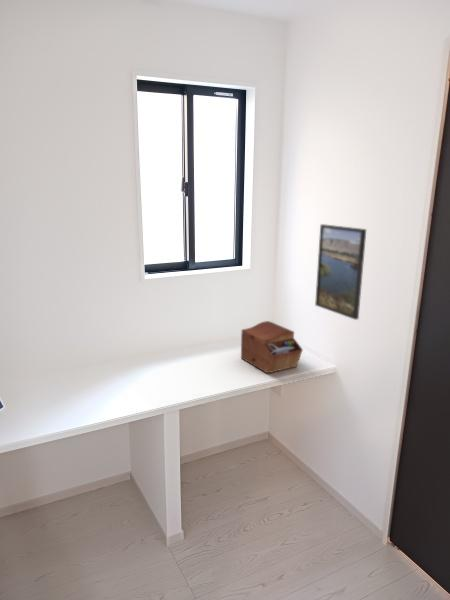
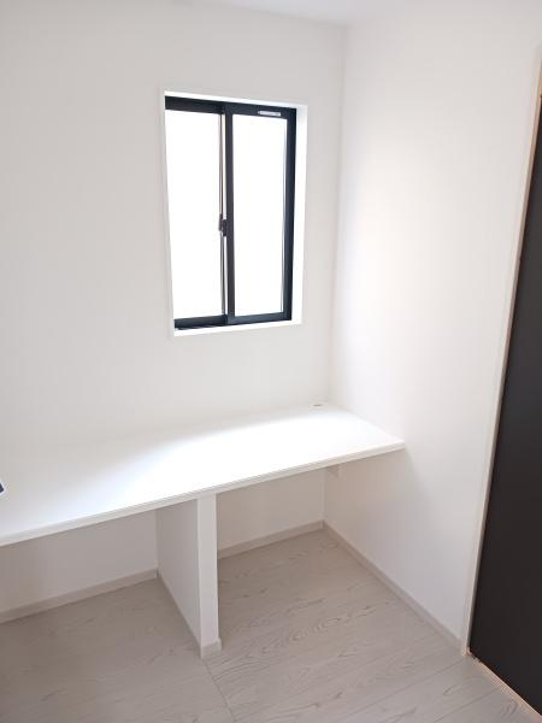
- sewing box [240,320,304,375]
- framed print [314,223,367,321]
